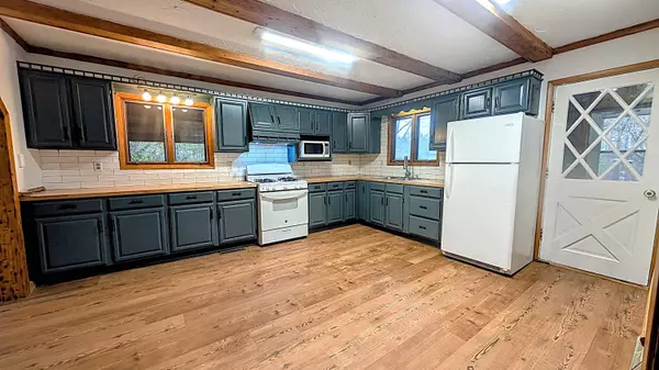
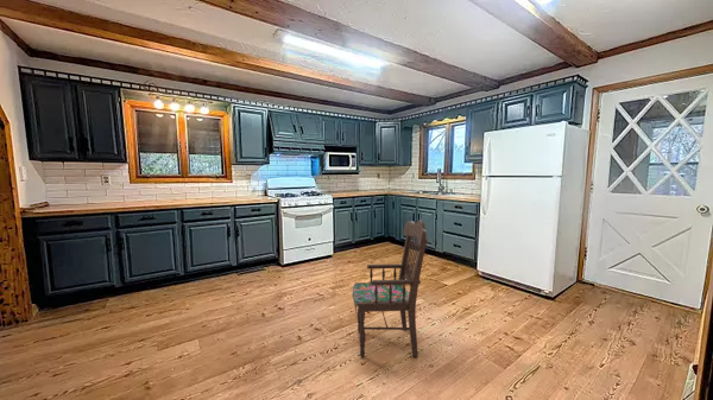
+ dining chair [352,218,429,358]
